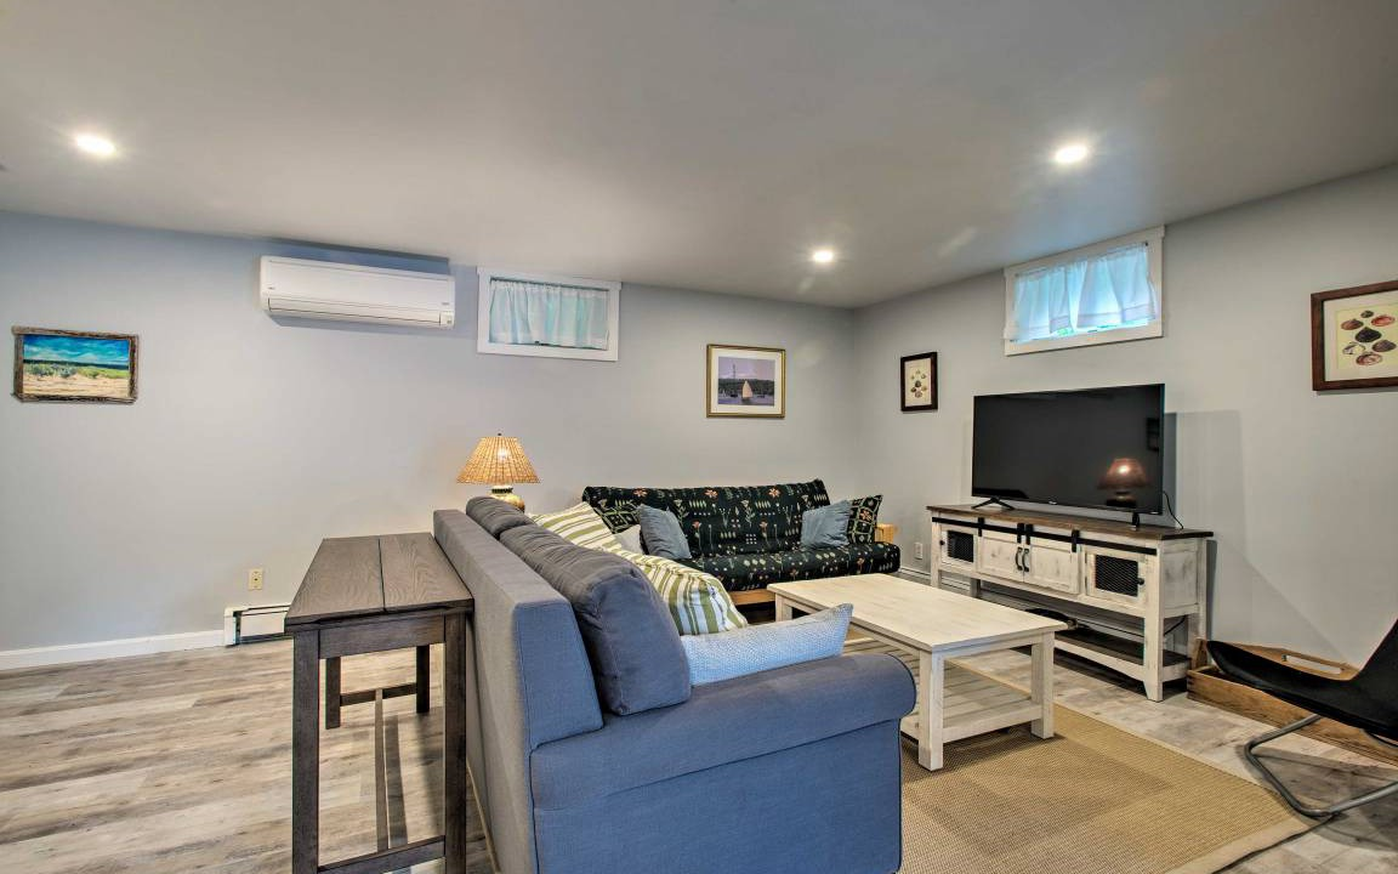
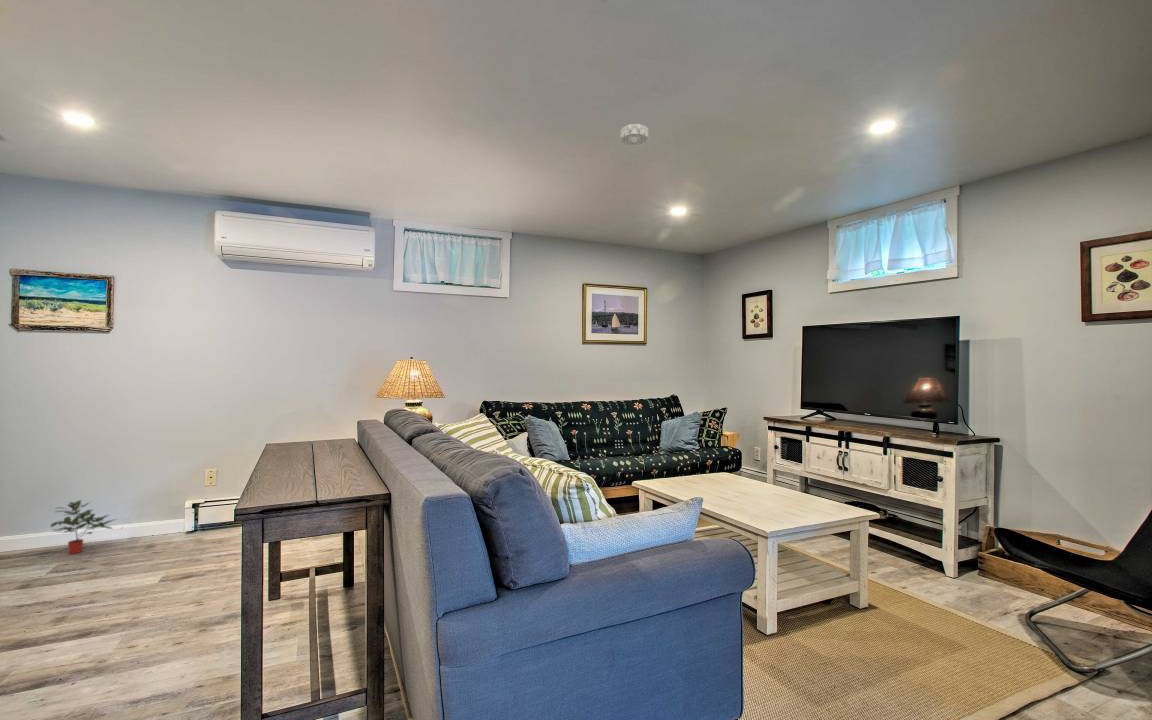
+ smoke detector [620,123,650,146]
+ potted plant [49,499,119,555]
